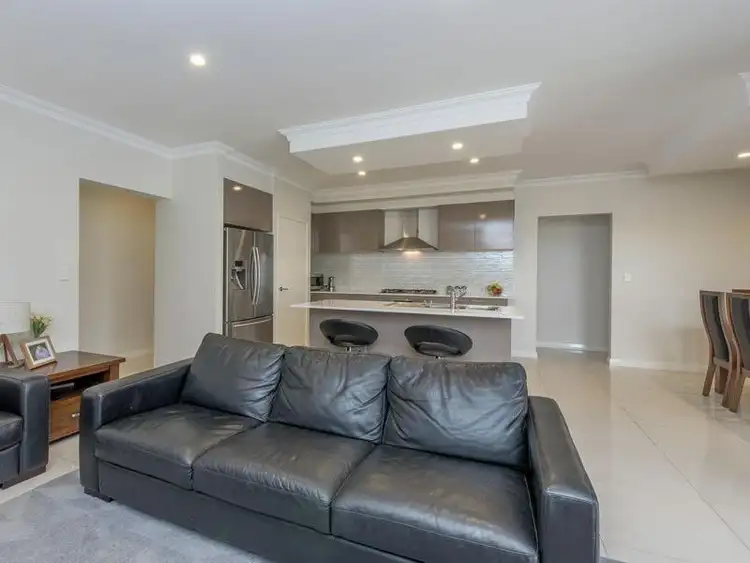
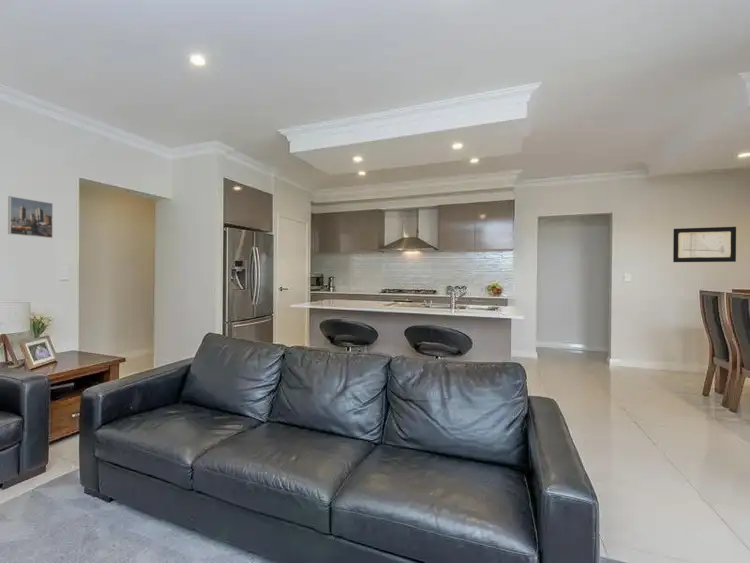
+ wall art [672,226,737,263]
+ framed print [7,195,54,239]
